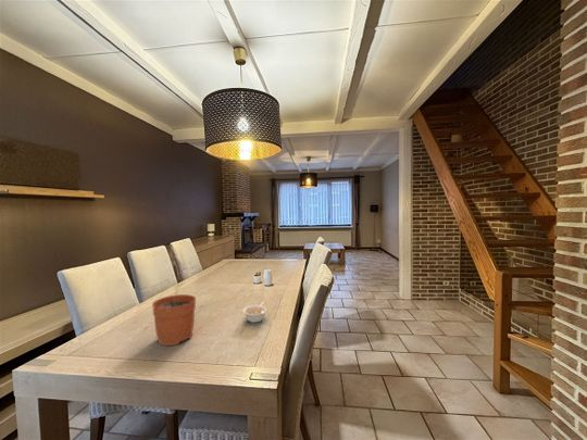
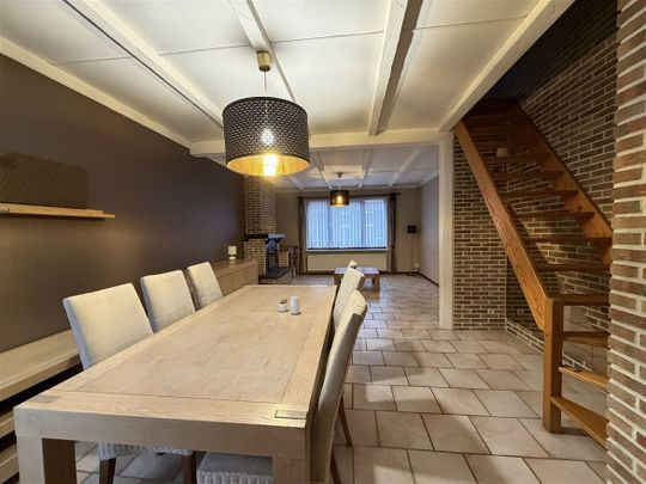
- legume [241,301,267,324]
- plant pot [151,282,197,347]
